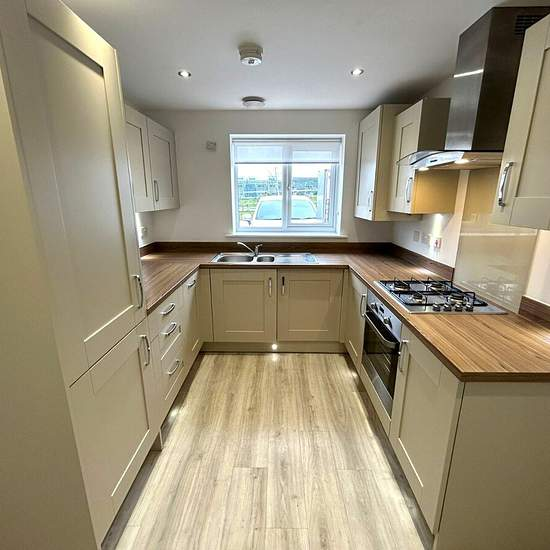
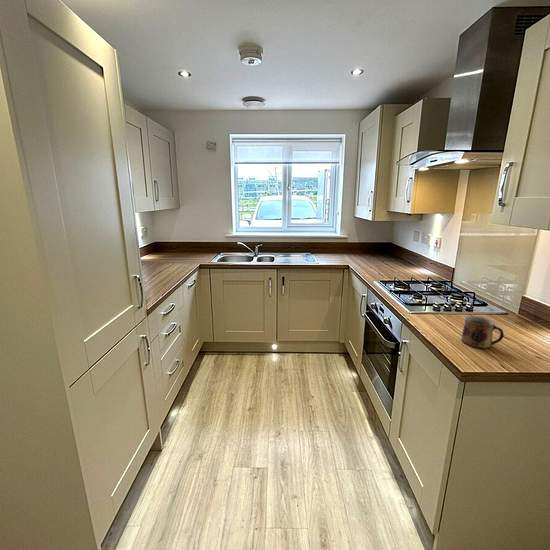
+ mug [460,315,505,350]
